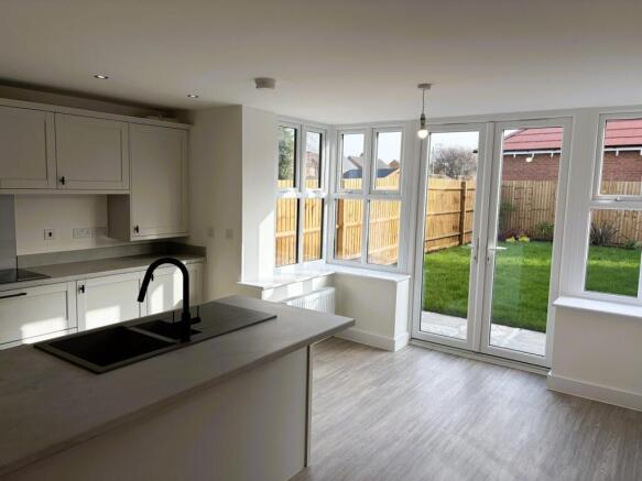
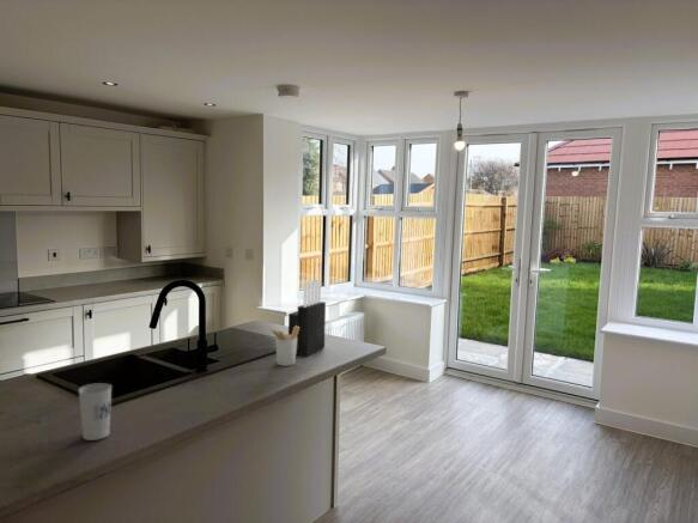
+ utensil holder [269,326,299,367]
+ knife block [287,278,327,358]
+ cup [78,382,113,442]
